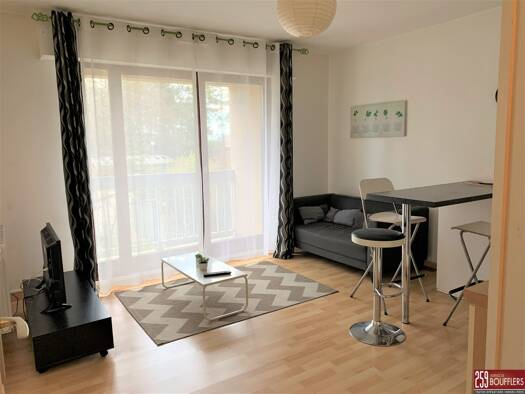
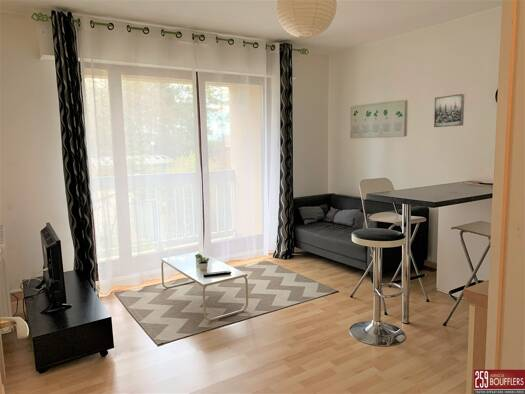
+ wall art [433,93,465,128]
